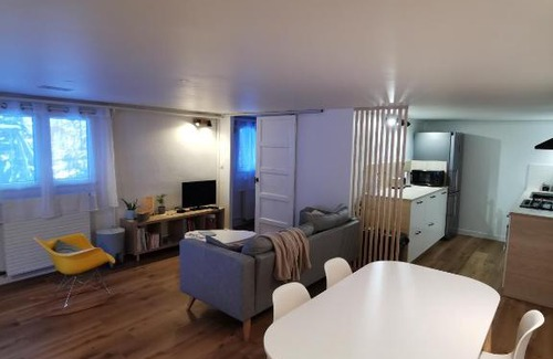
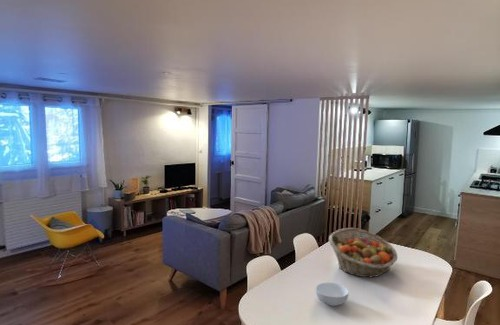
+ cereal bowl [315,282,350,307]
+ fruit basket [328,227,398,278]
